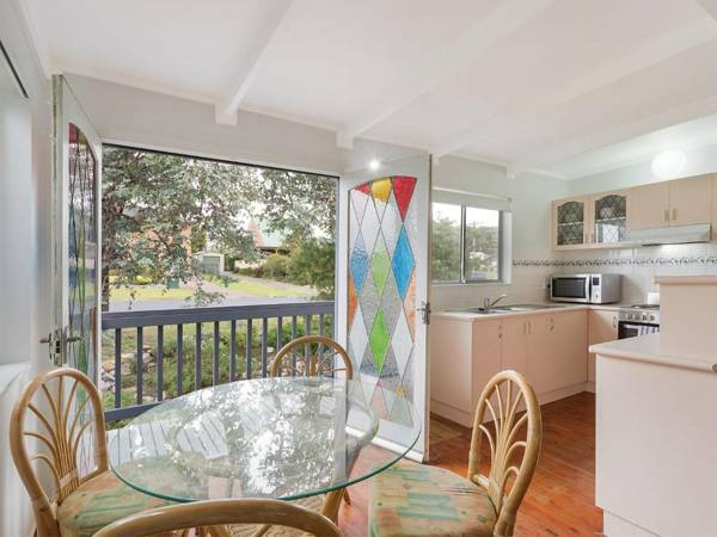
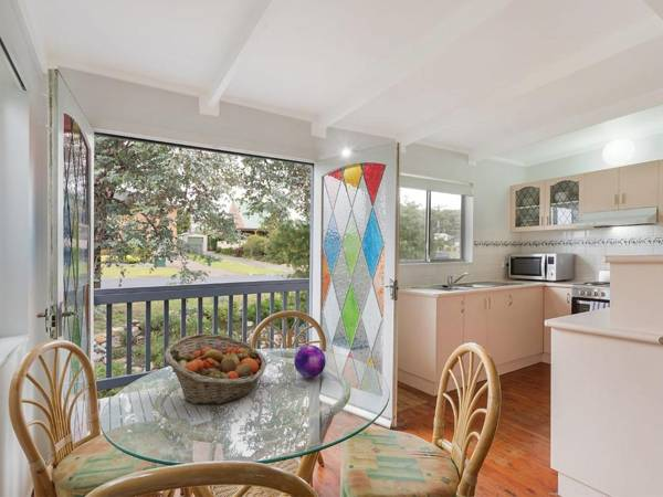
+ decorative orb [293,345,327,379]
+ fruit basket [164,332,267,406]
